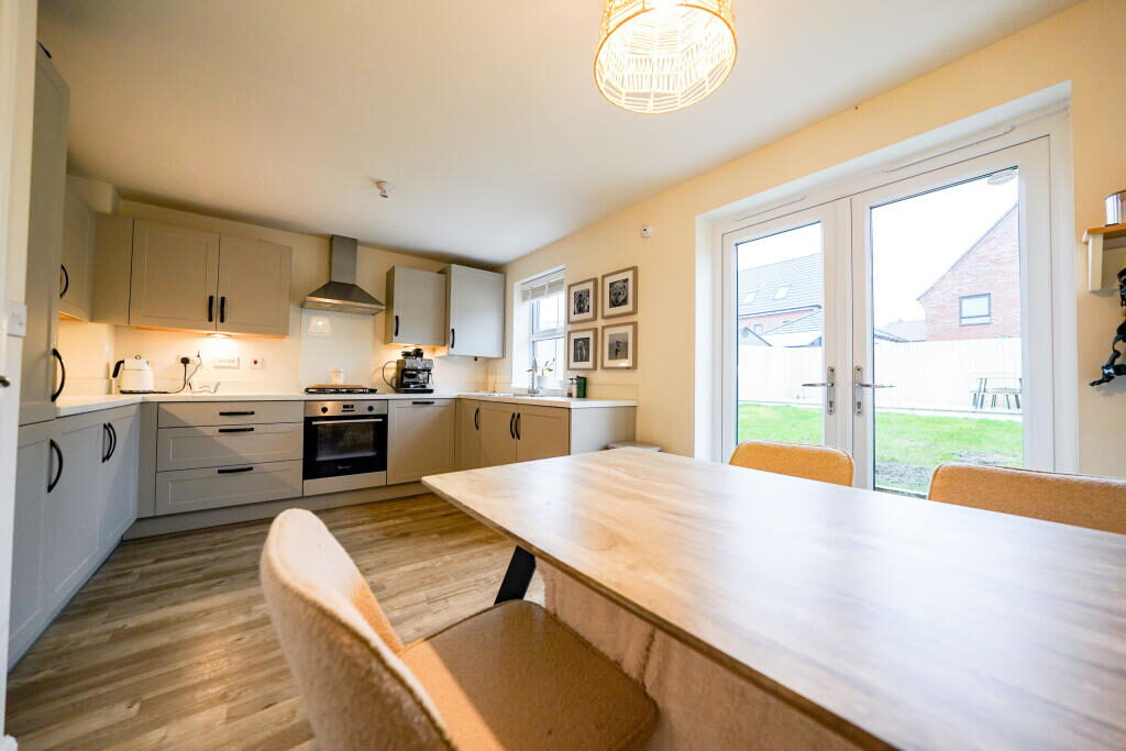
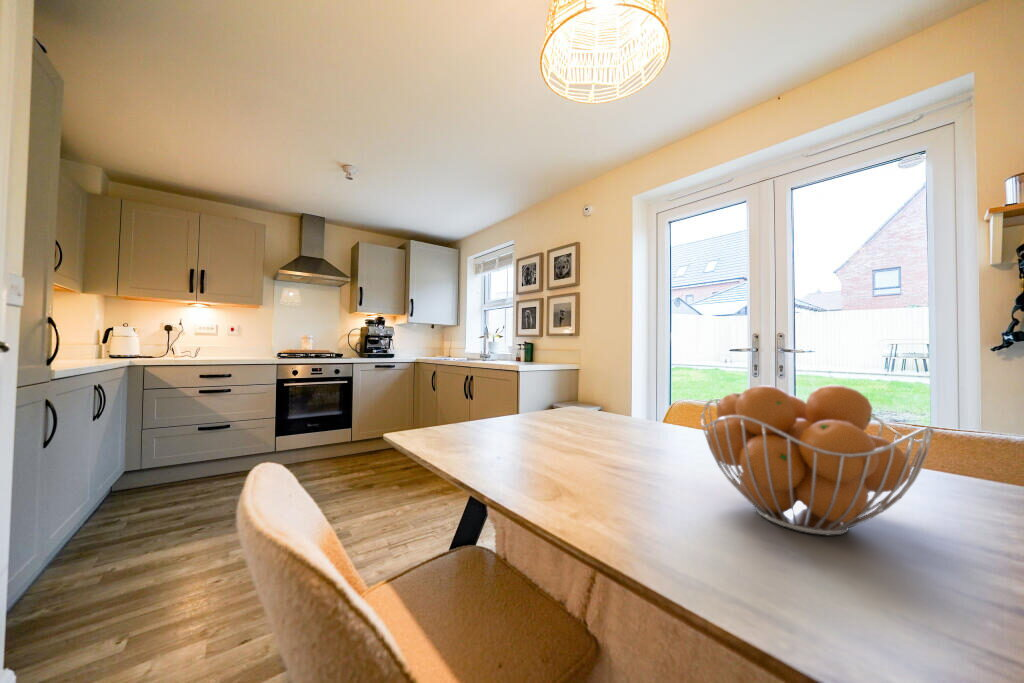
+ fruit basket [700,384,935,536]
